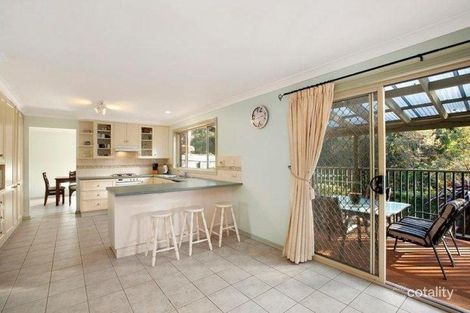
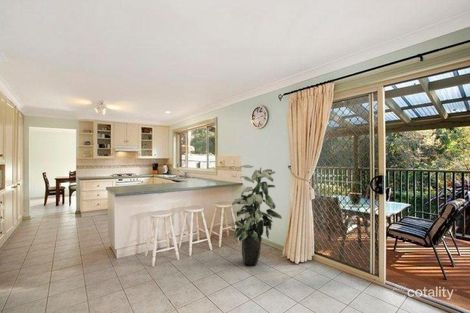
+ indoor plant [230,164,283,266]
